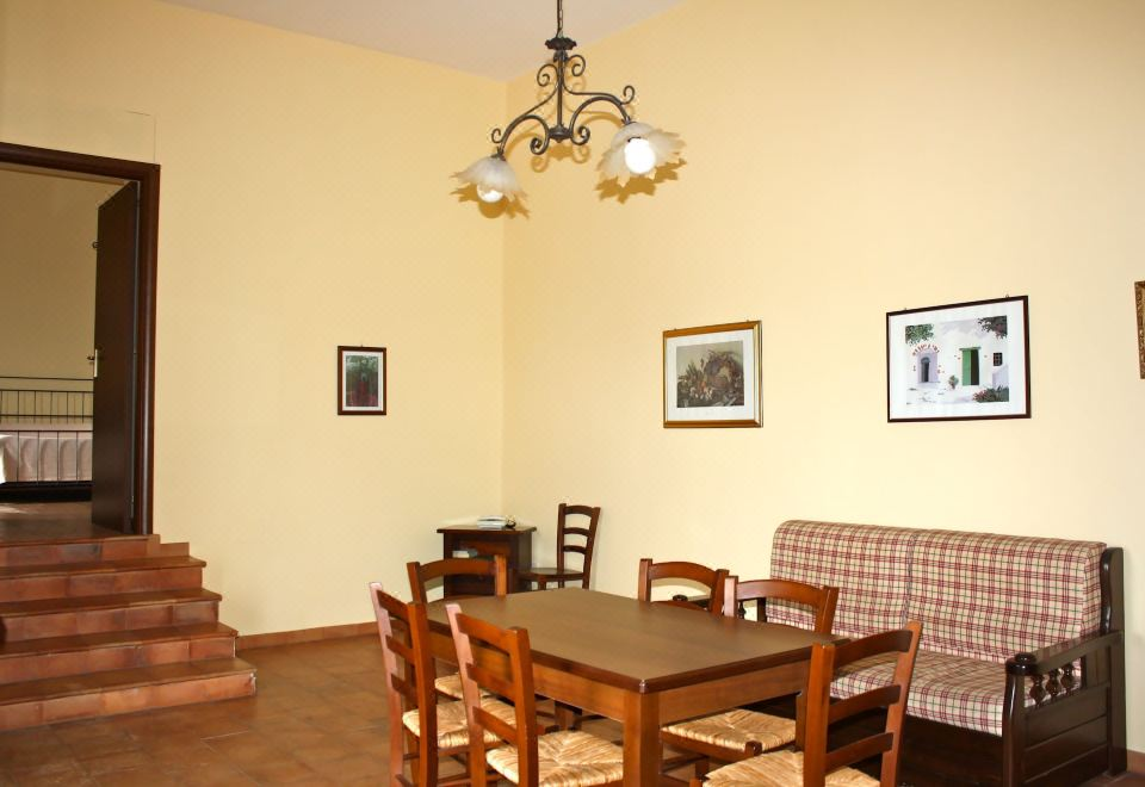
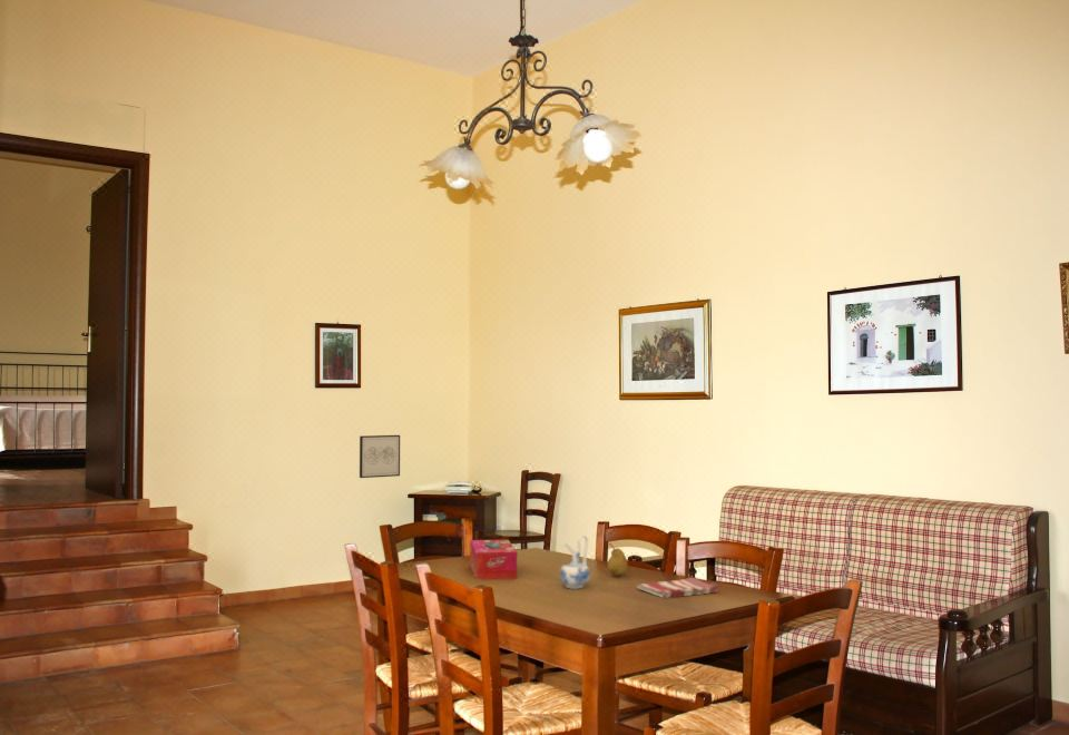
+ tissue box [469,538,518,580]
+ wall art [359,434,401,479]
+ ceramic pitcher [559,535,591,590]
+ fruit [607,542,628,577]
+ dish towel [636,577,719,599]
